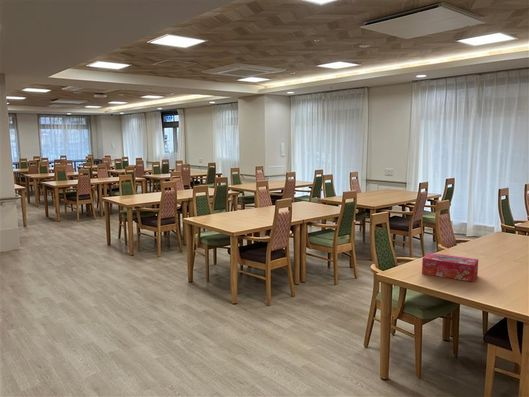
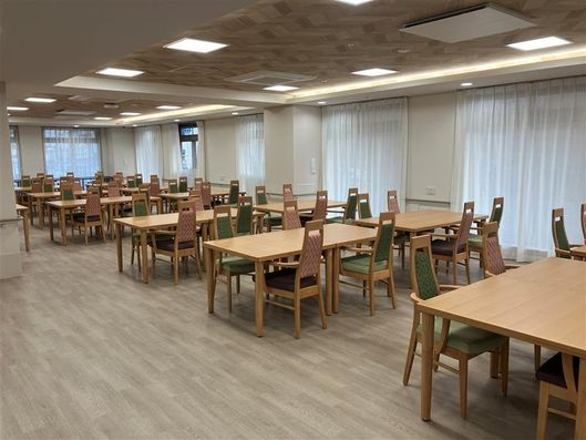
- tissue box [421,252,479,283]
